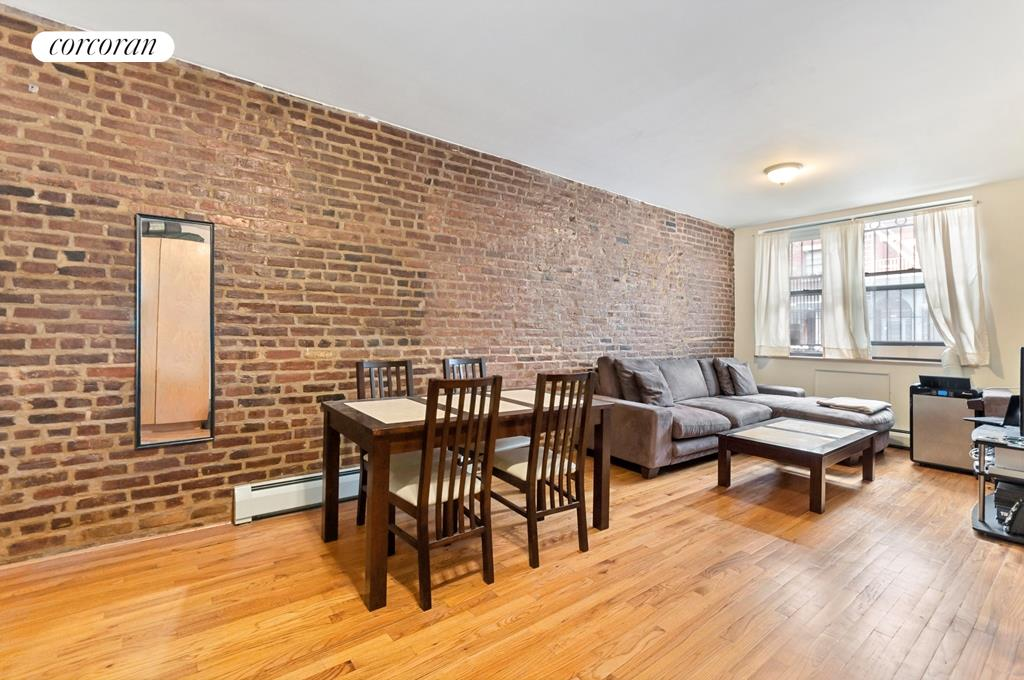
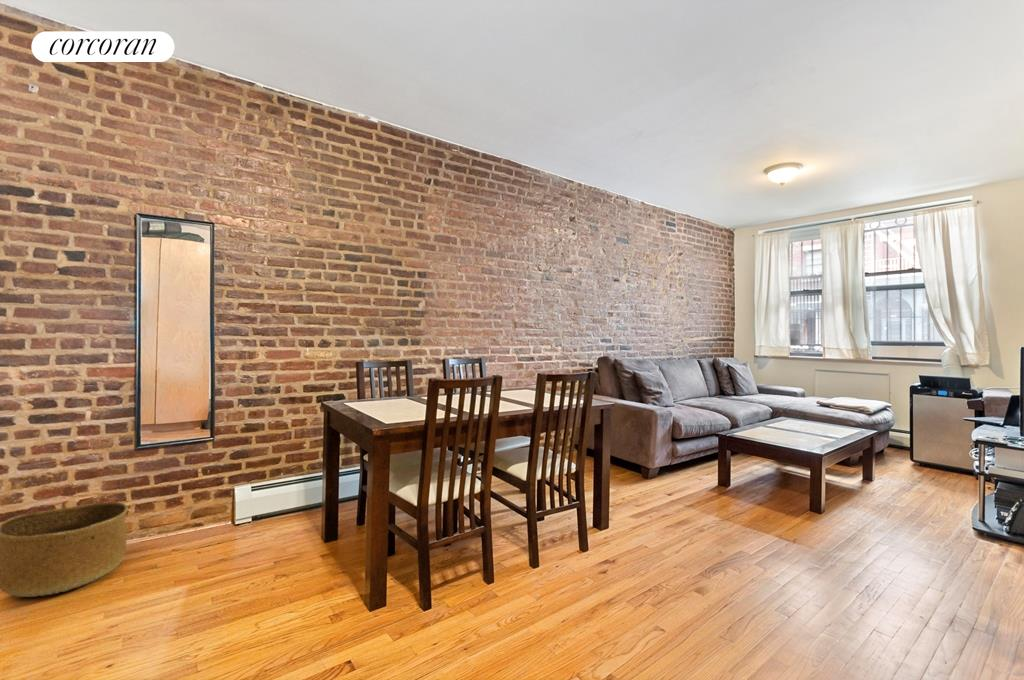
+ basket [0,501,129,598]
